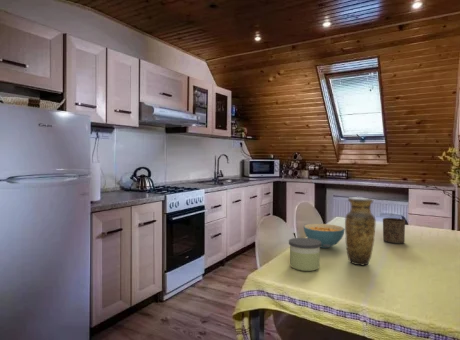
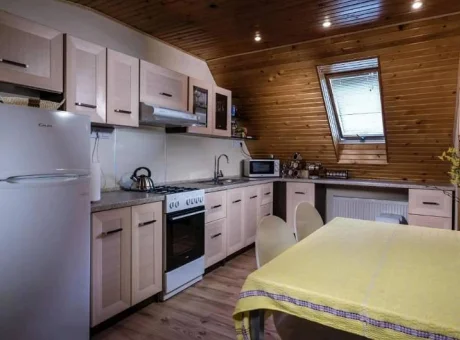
- vase [344,196,377,266]
- cup [382,217,406,244]
- candle [288,237,321,272]
- cereal bowl [303,223,345,249]
